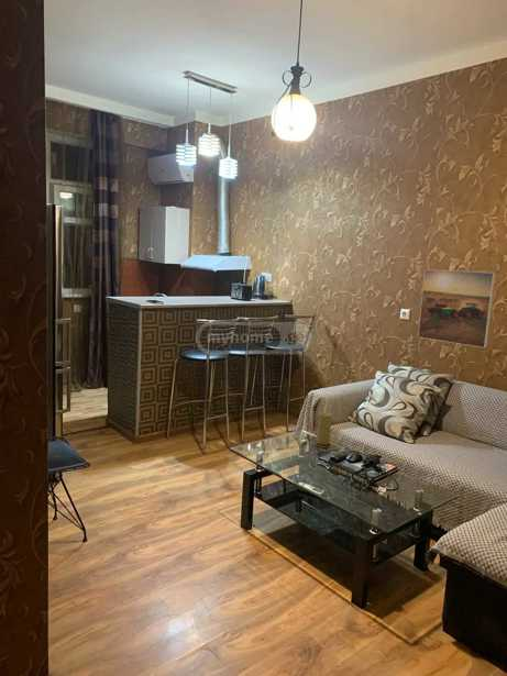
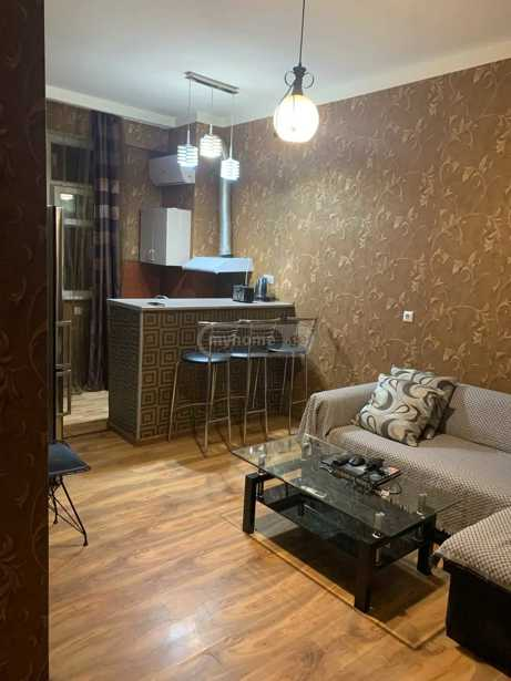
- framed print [417,268,497,348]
- candle [312,411,333,448]
